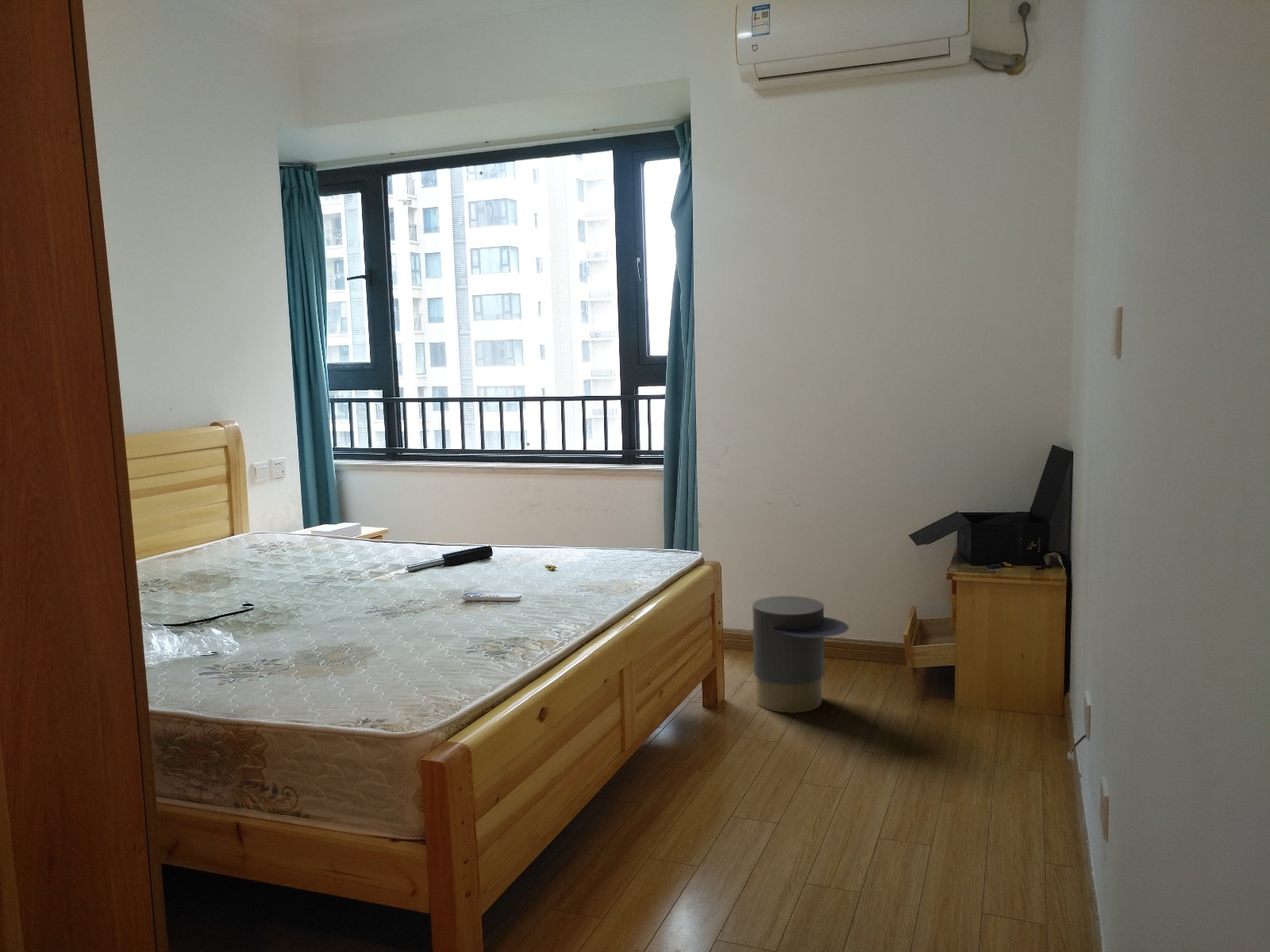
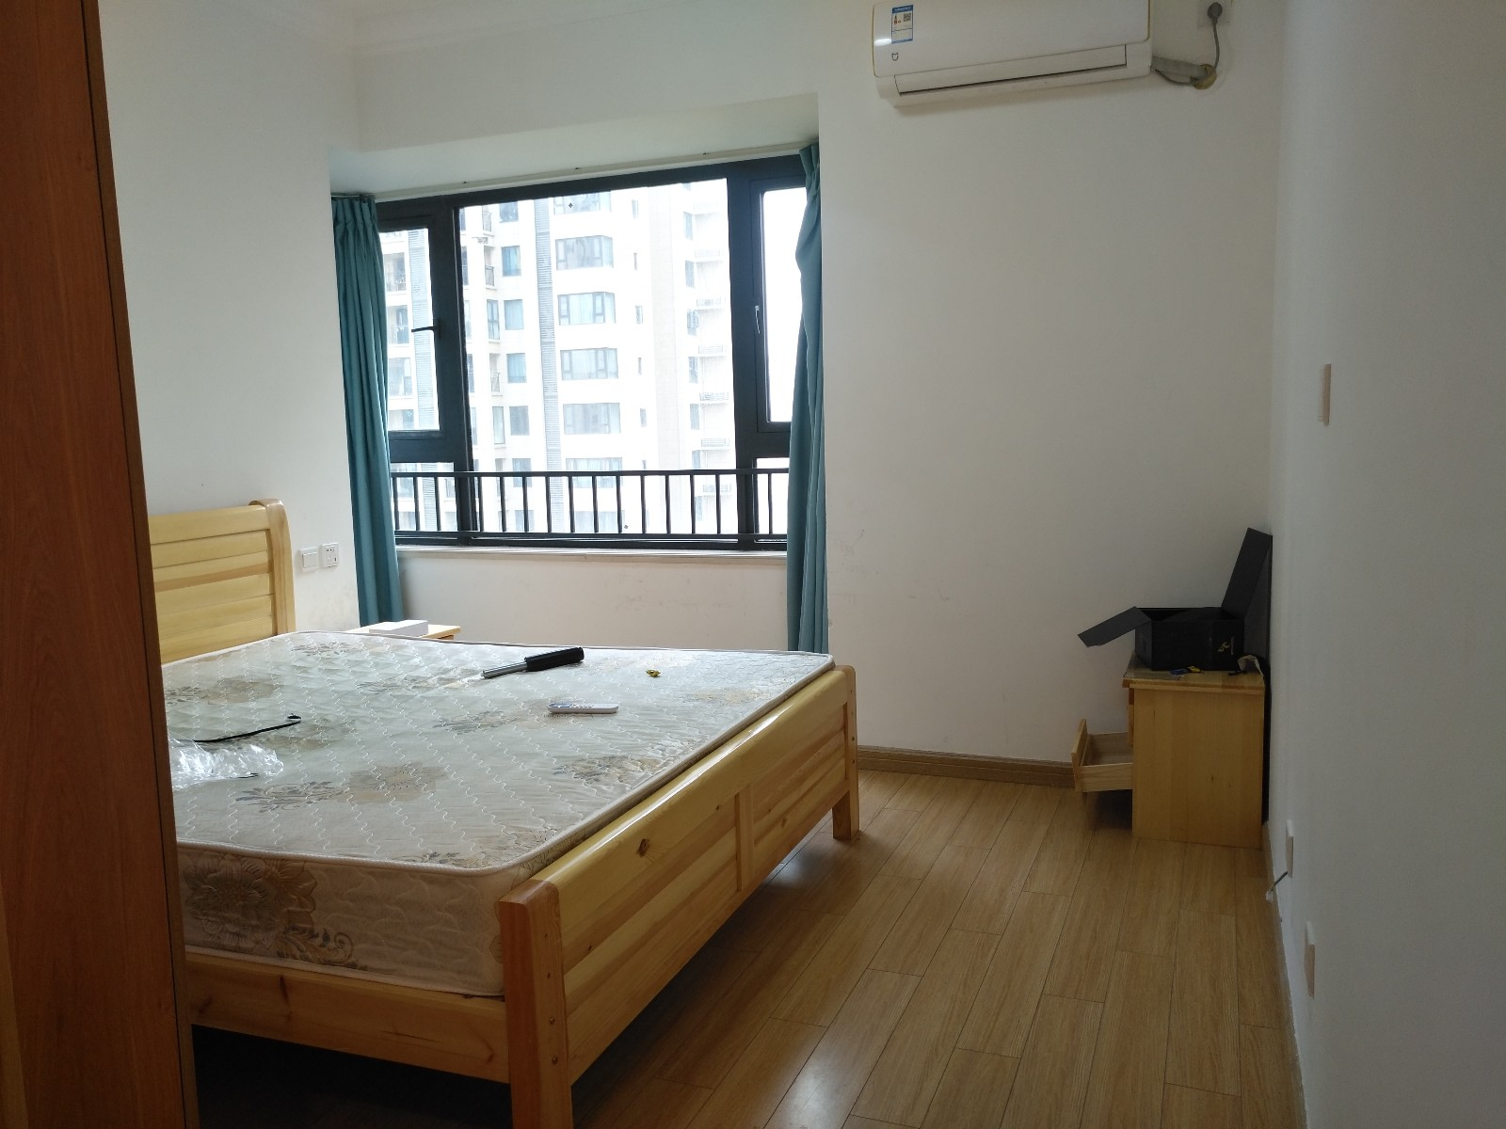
- trash can [752,595,849,714]
